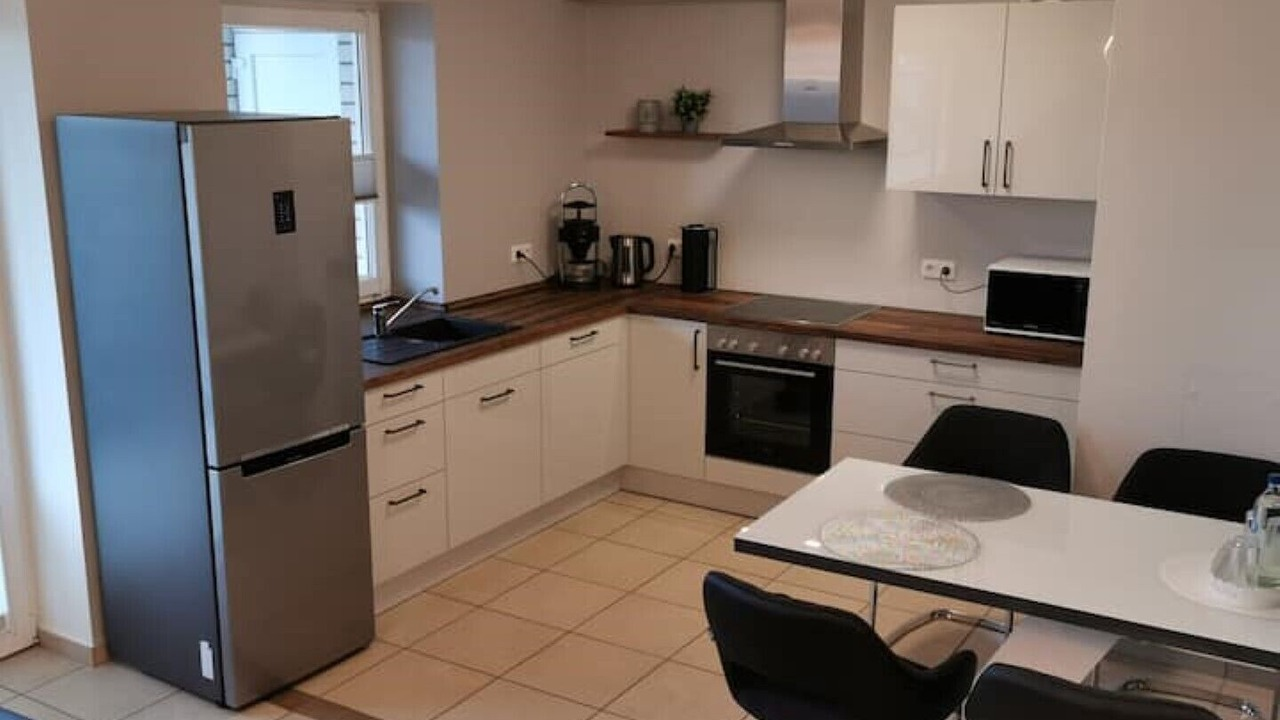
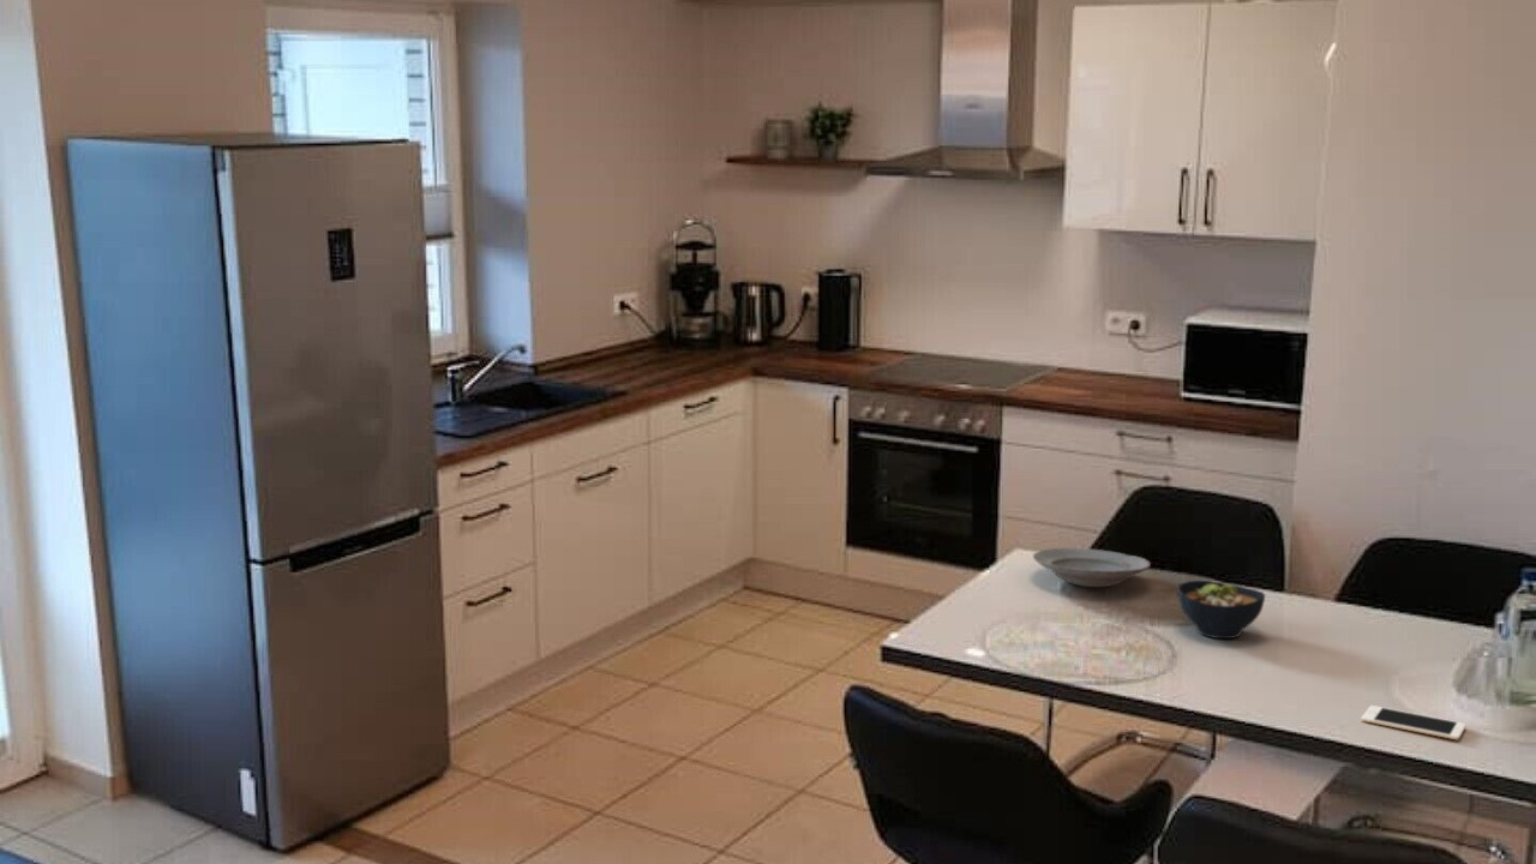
+ bowl [1177,580,1266,640]
+ cell phone [1360,704,1466,740]
+ plate [1032,547,1152,588]
